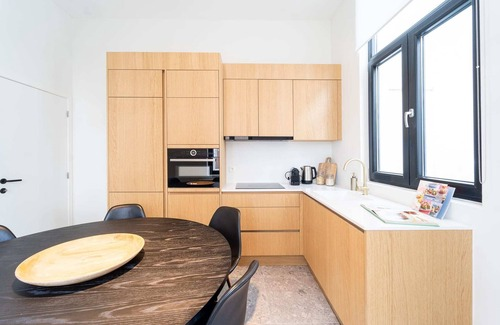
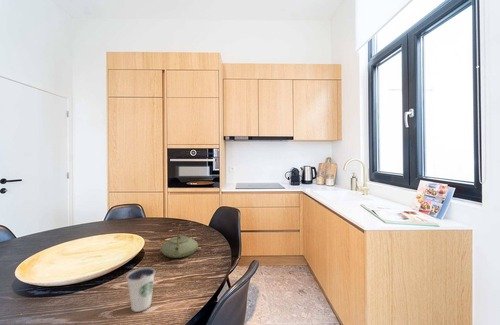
+ dixie cup [126,266,156,313]
+ teapot [159,223,199,259]
